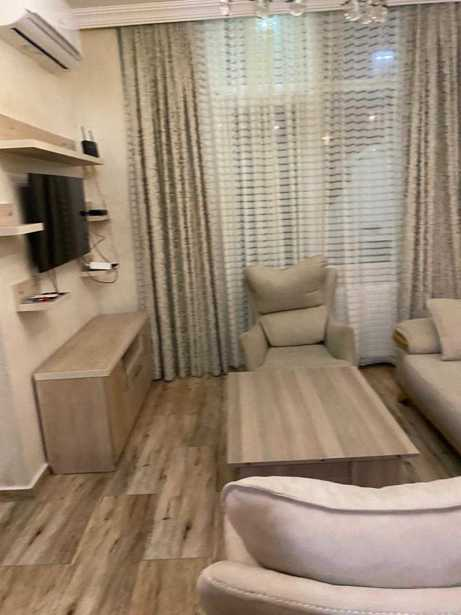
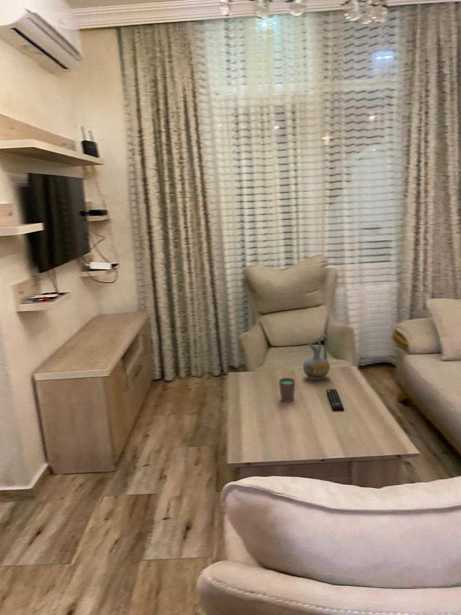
+ remote control [325,388,345,412]
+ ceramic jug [302,333,331,381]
+ cup [278,377,296,403]
